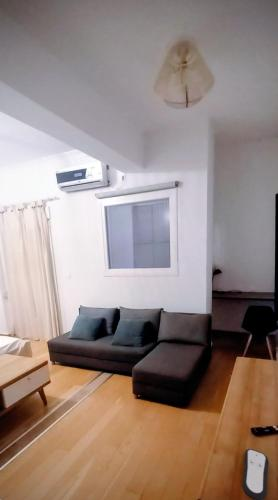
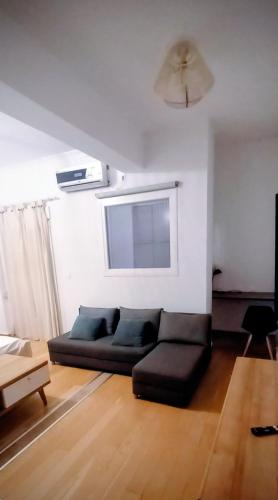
- remote control [242,448,270,500]
